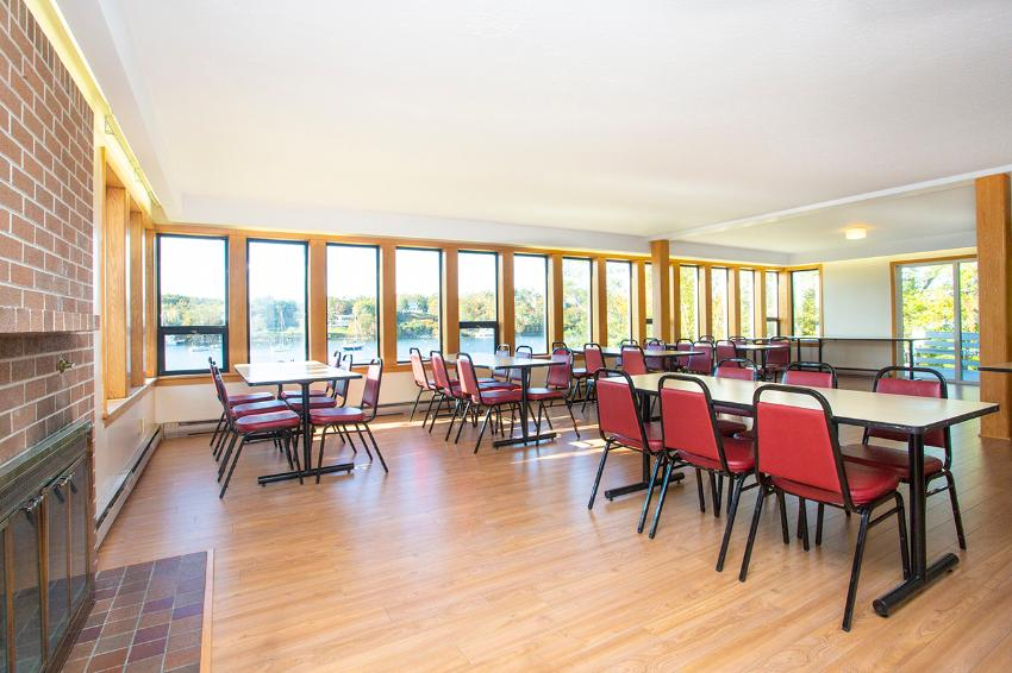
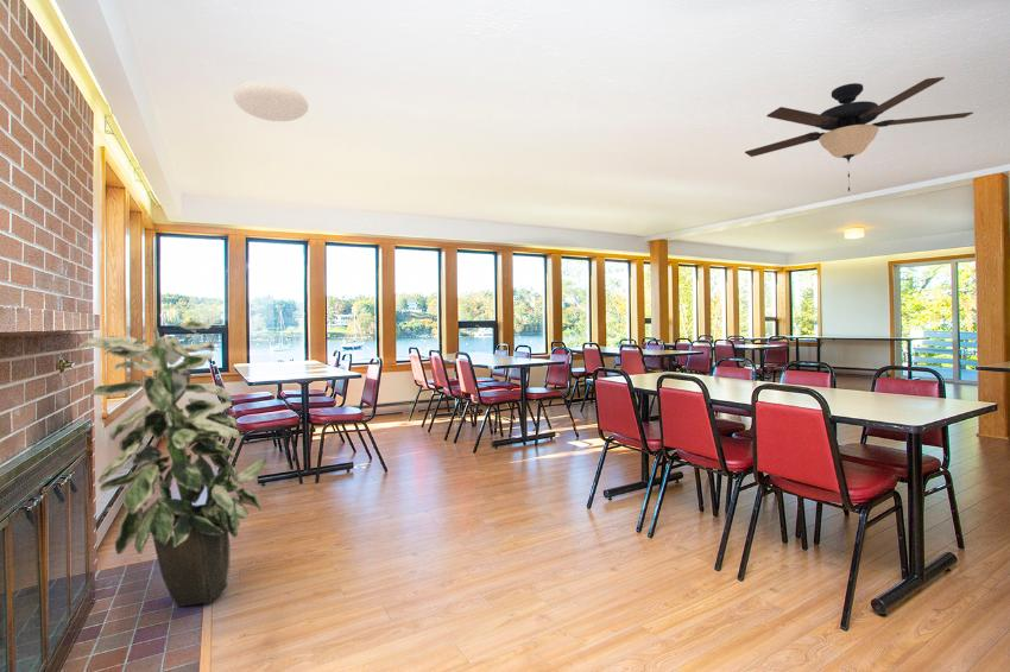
+ indoor plant [77,319,269,608]
+ ceiling fan [744,76,974,192]
+ ceiling light [232,80,309,122]
